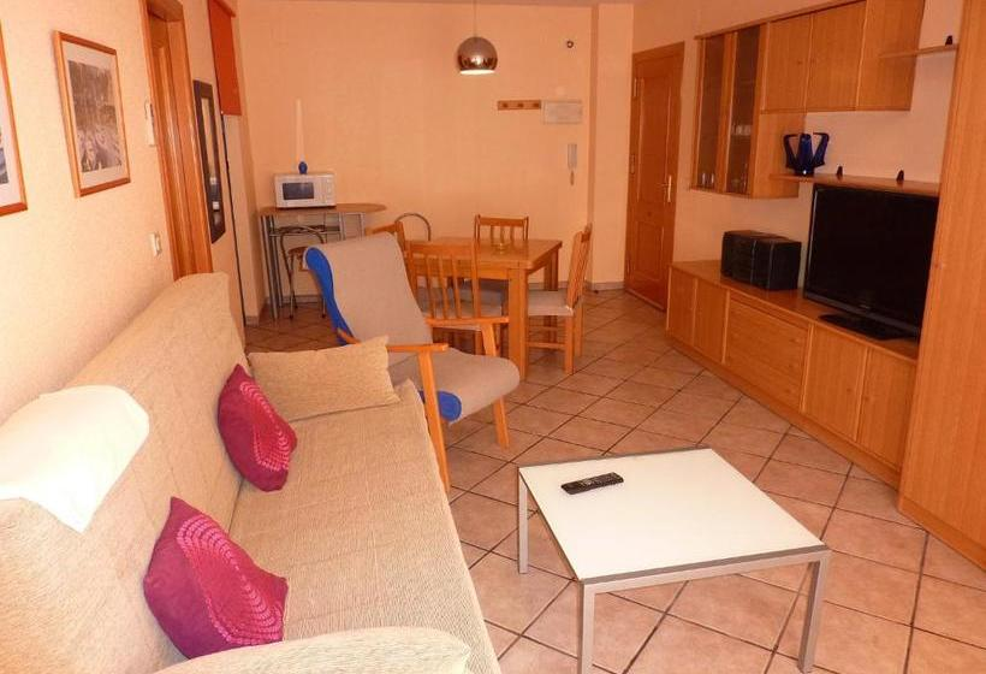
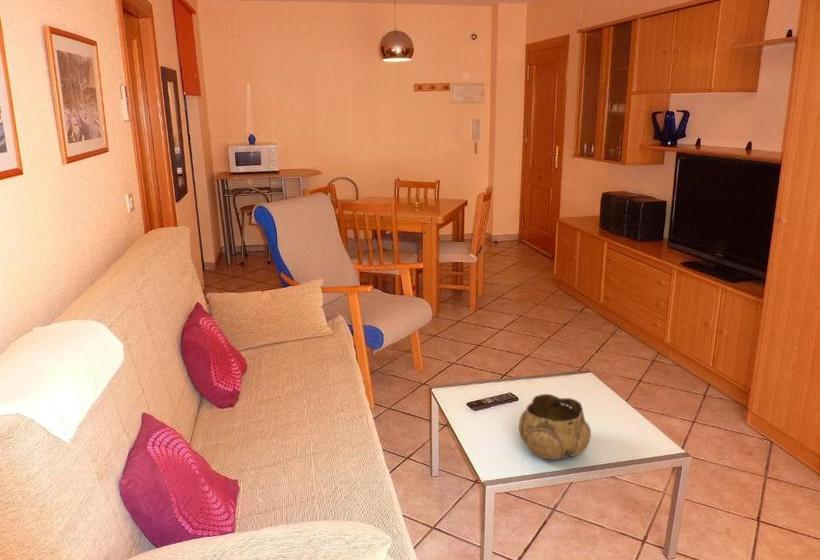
+ decorative bowl [518,393,592,461]
